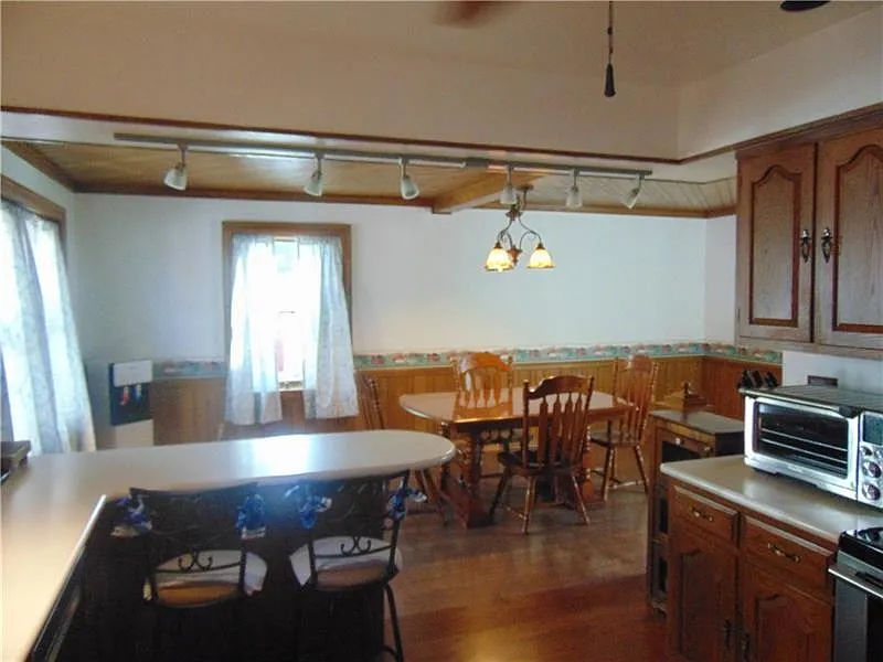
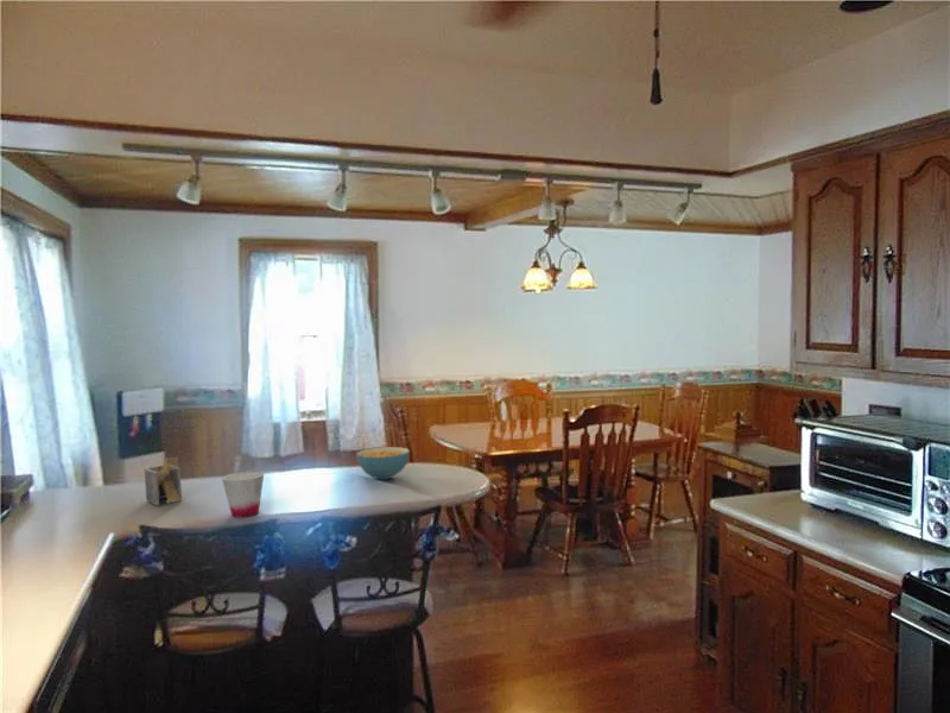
+ cup [221,471,265,518]
+ napkin holder [144,455,183,507]
+ cereal bowl [355,446,411,481]
